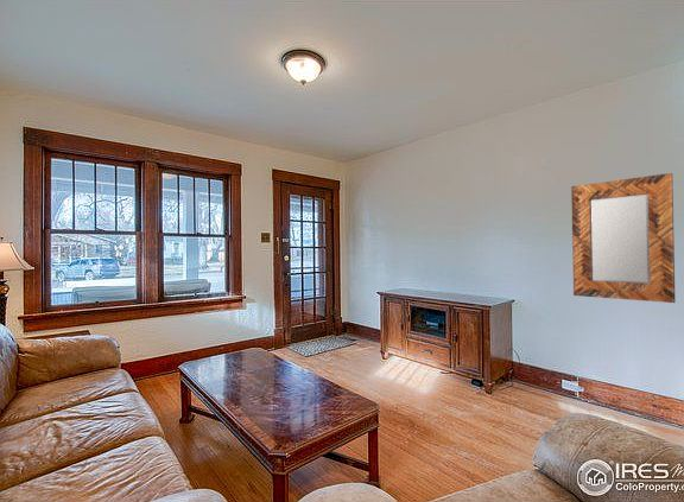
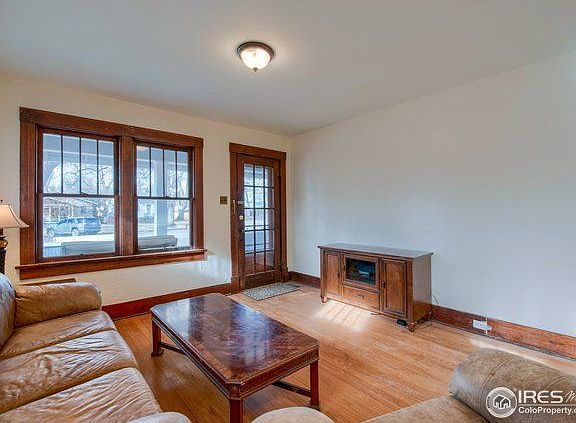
- home mirror [570,172,677,304]
